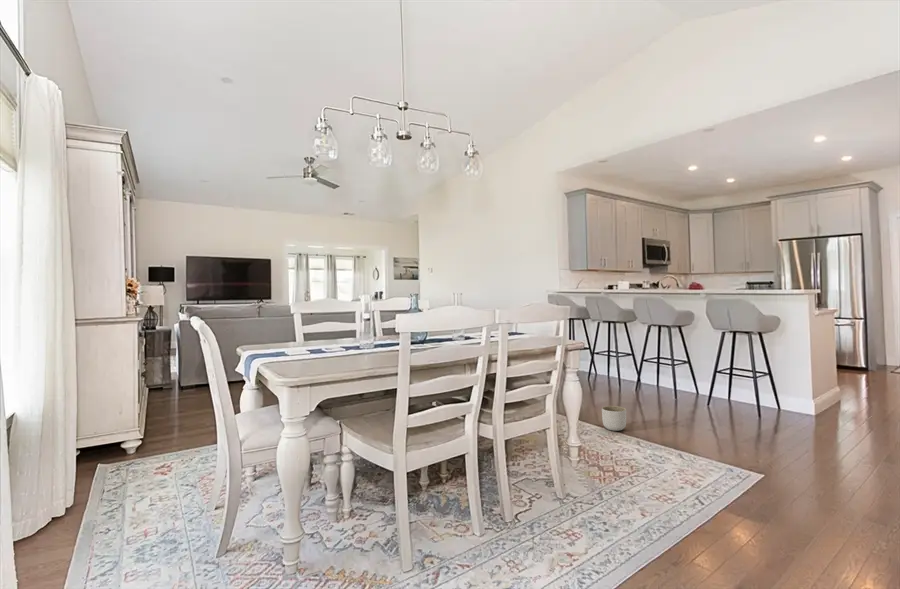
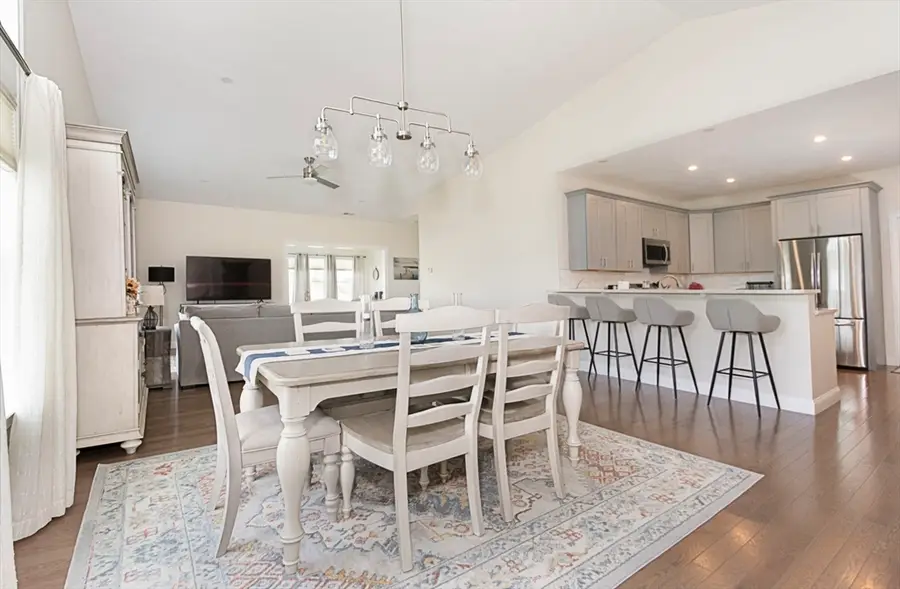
- planter [601,405,627,432]
